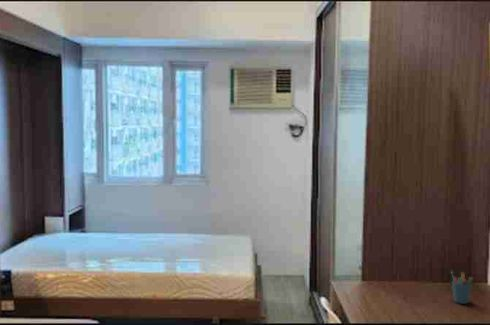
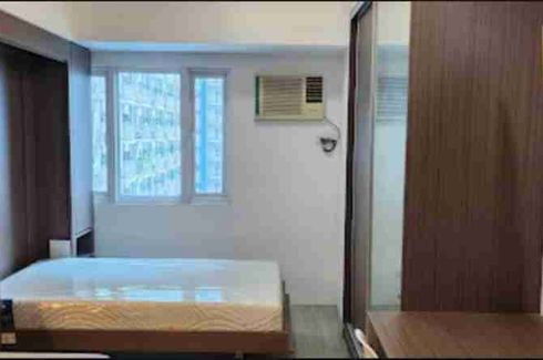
- pen holder [450,270,474,305]
